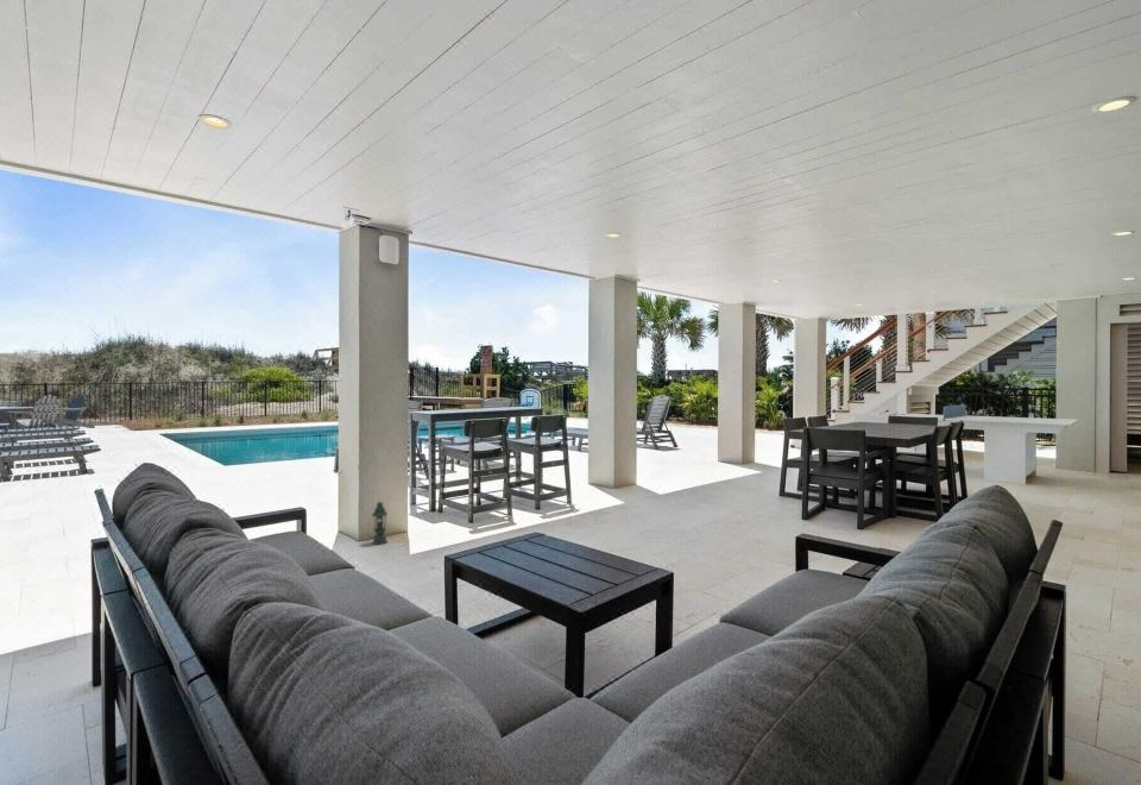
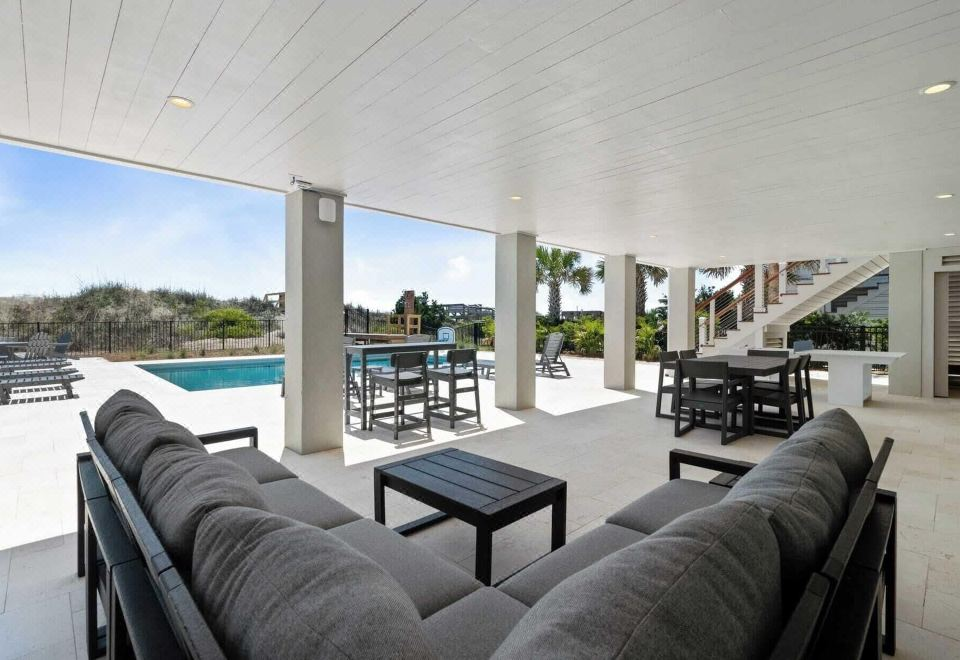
- lantern [366,501,389,545]
